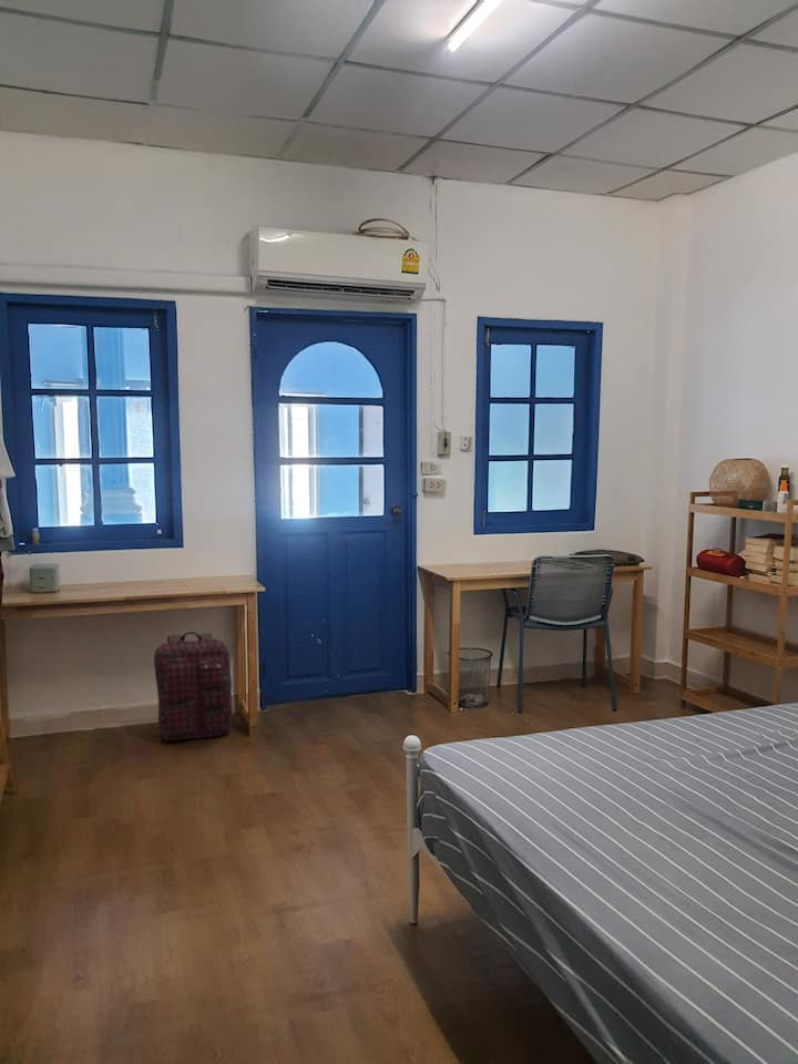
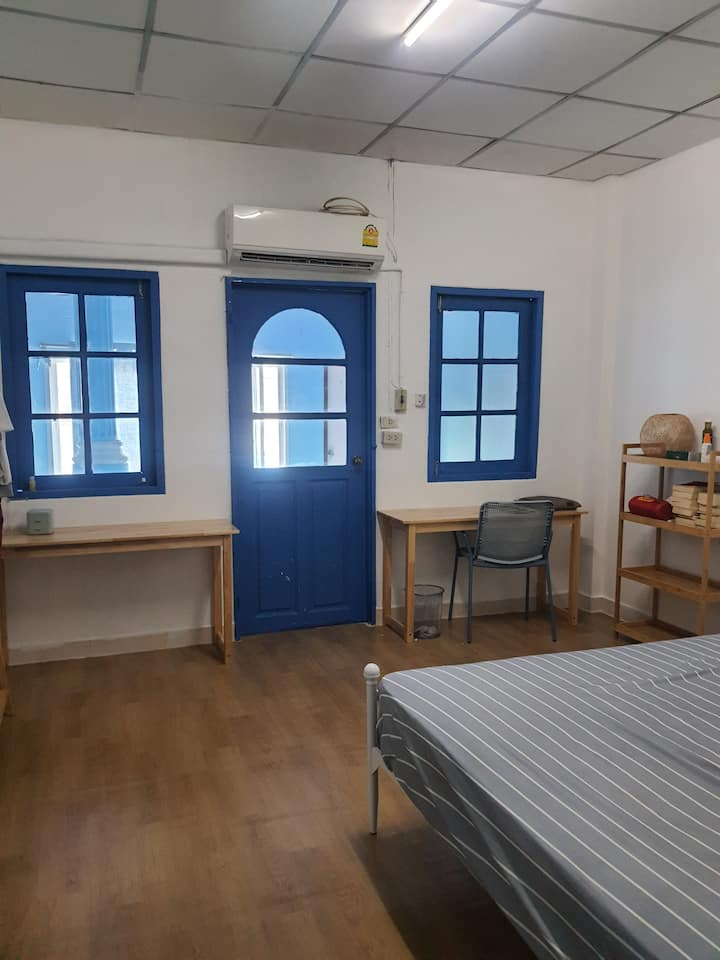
- backpack [153,631,233,741]
